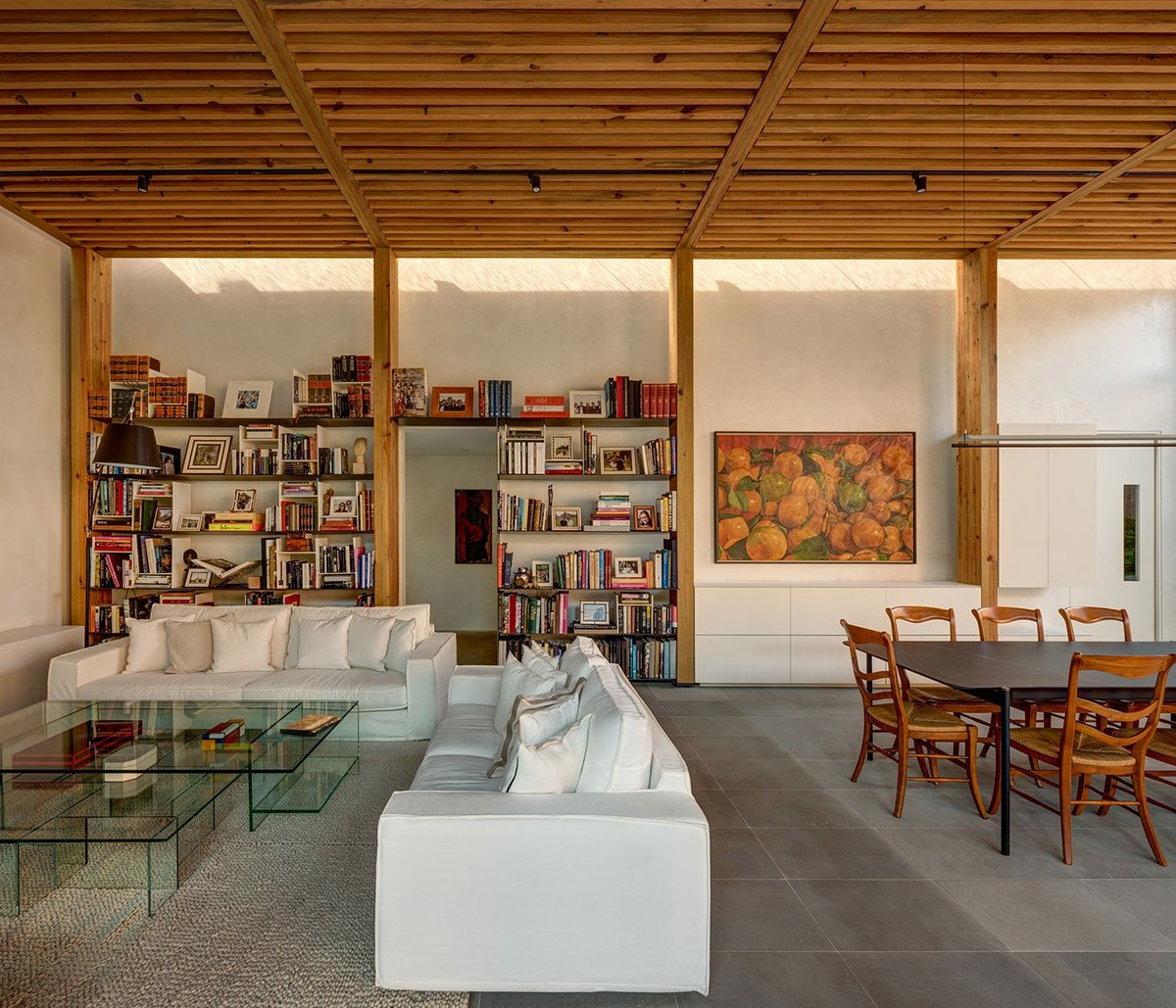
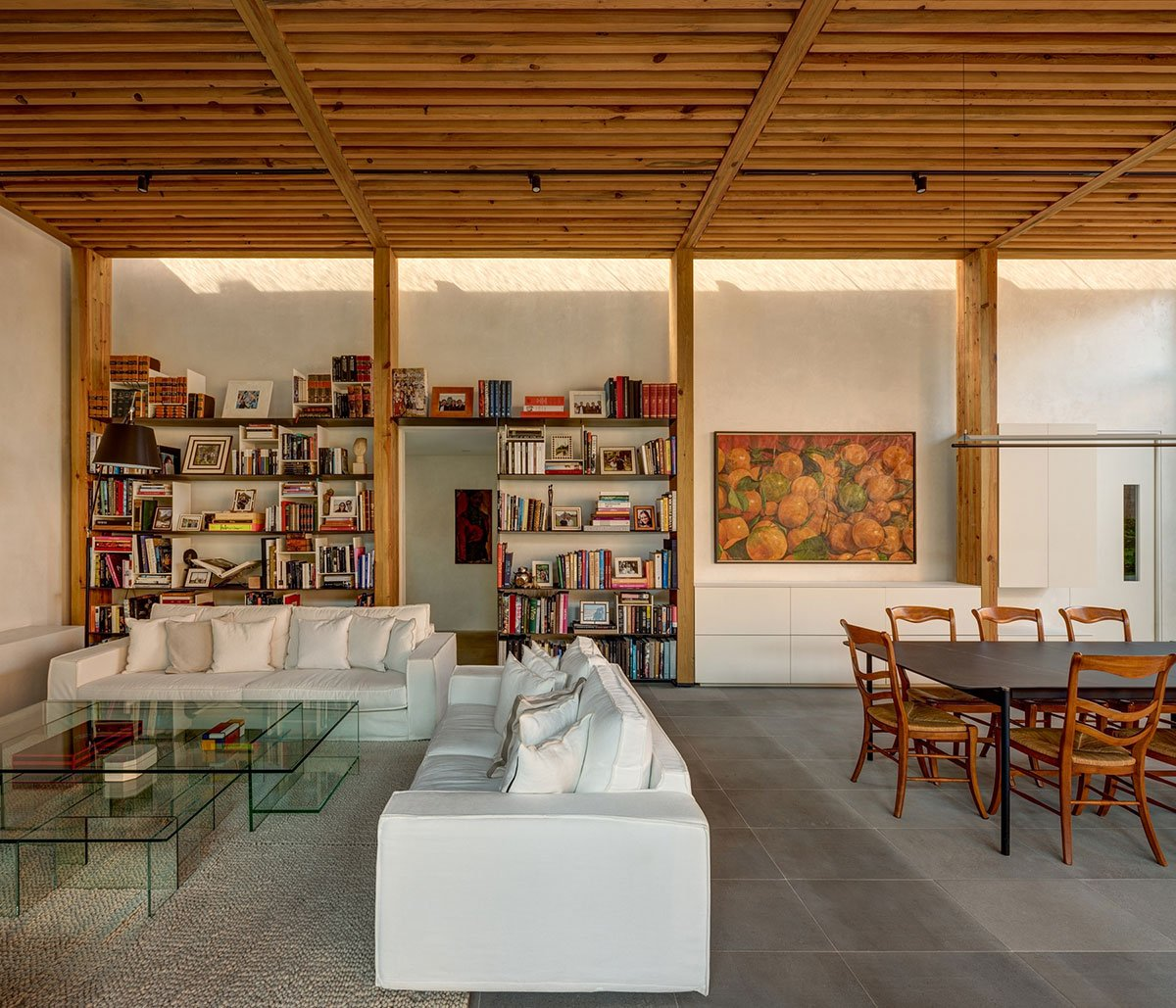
- book [278,713,342,736]
